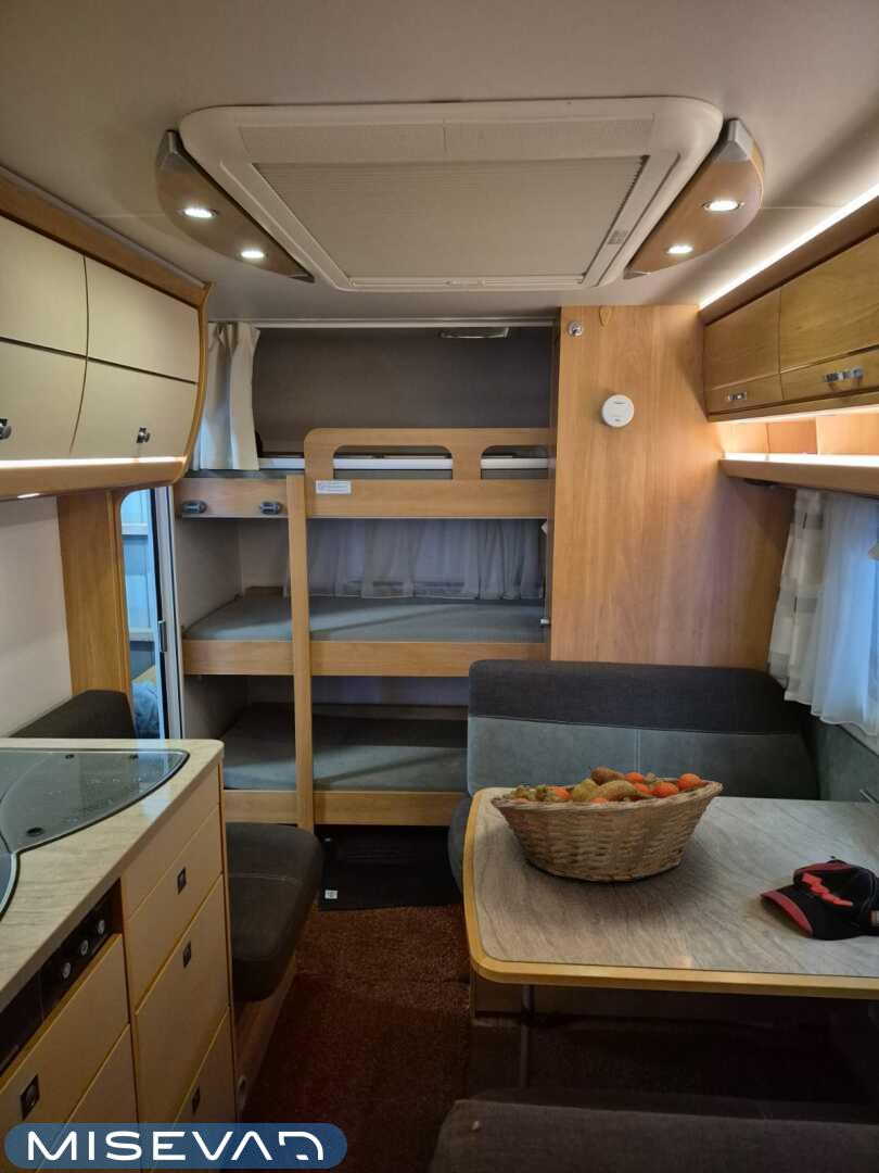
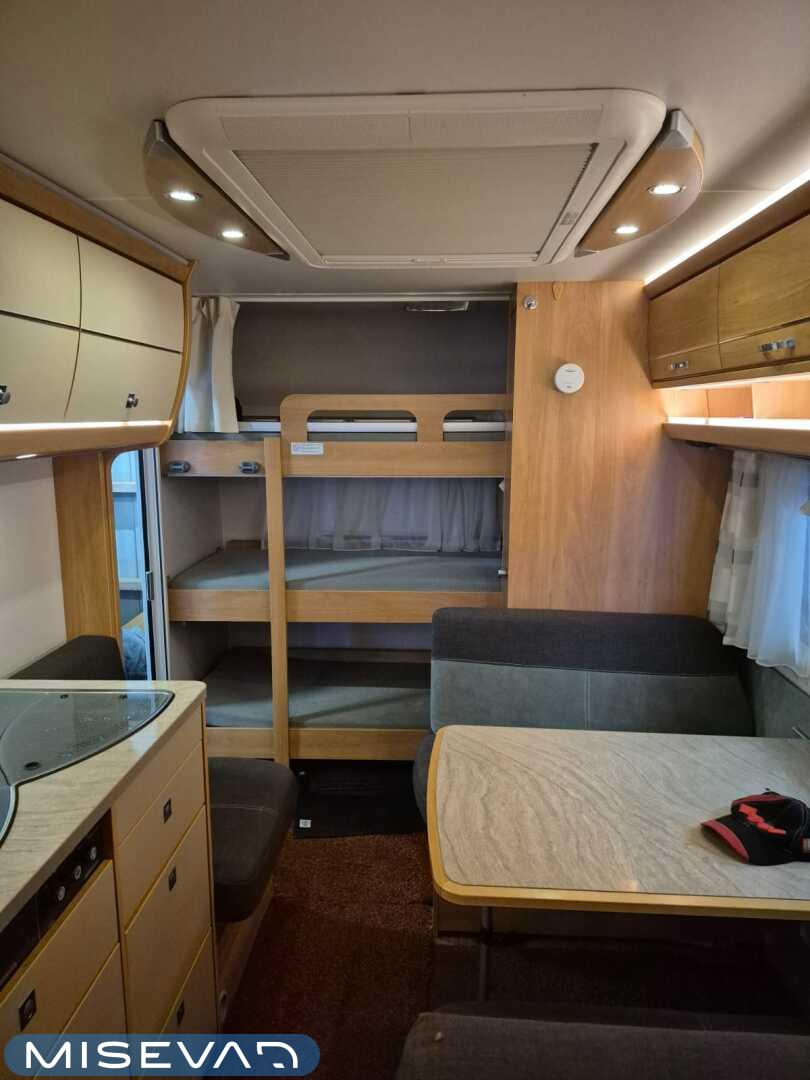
- fruit basket [489,765,724,884]
